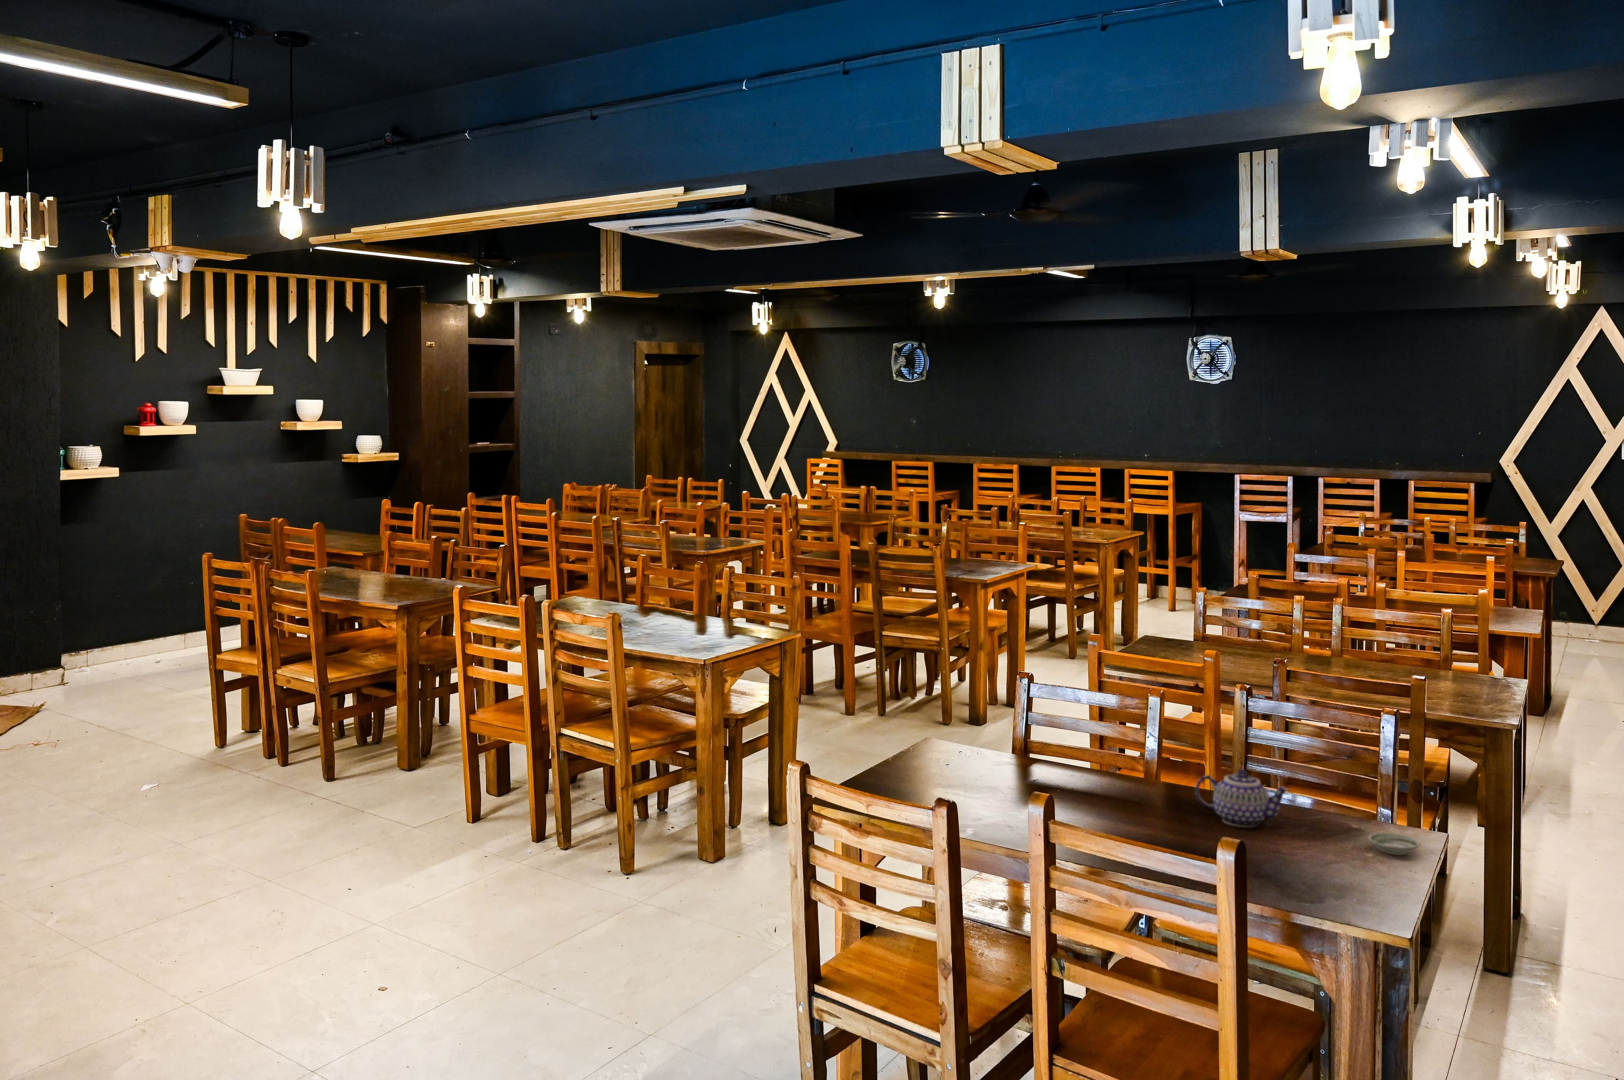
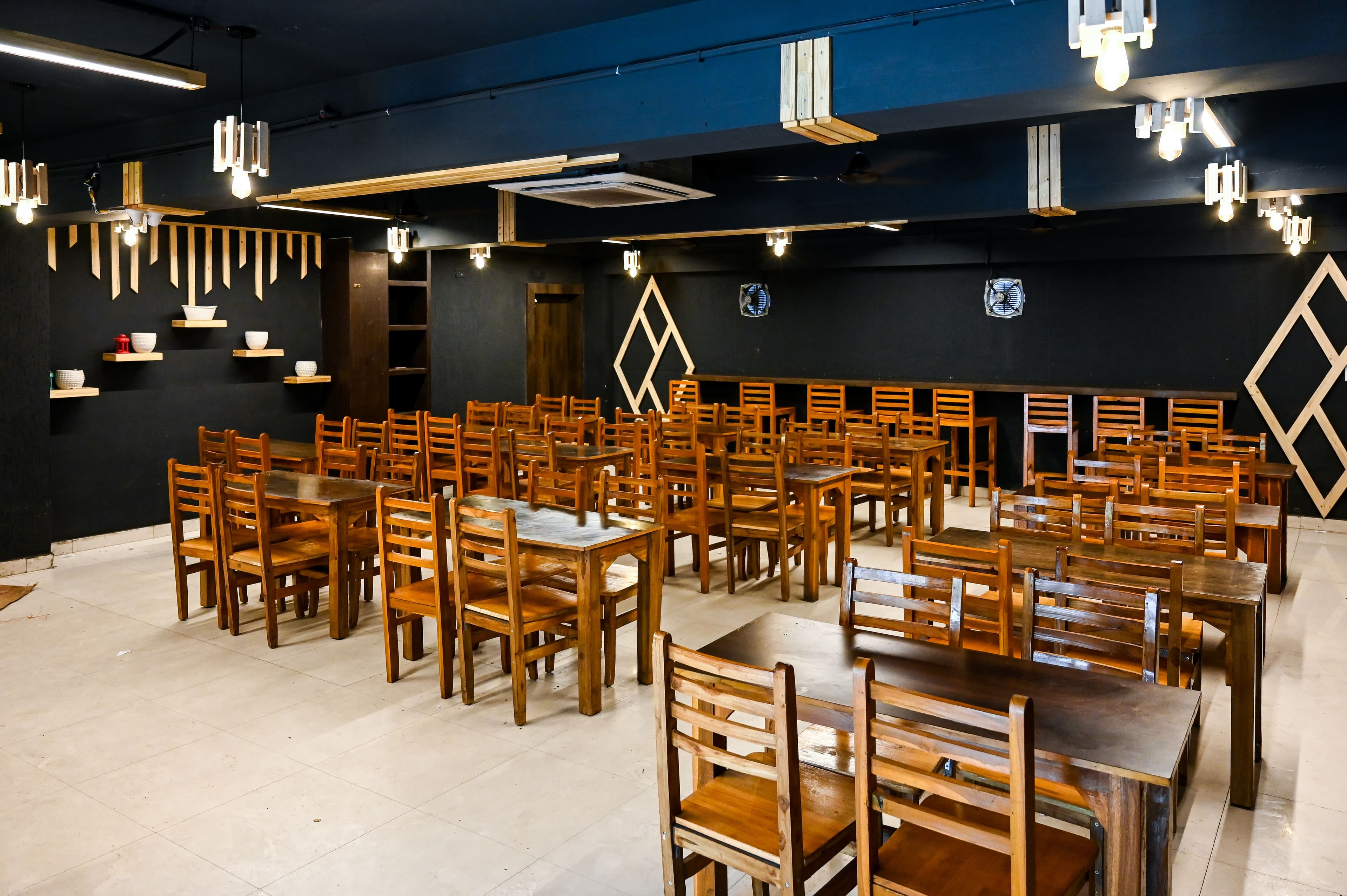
- saucer [1367,832,1421,855]
- teapot [1195,769,1291,827]
